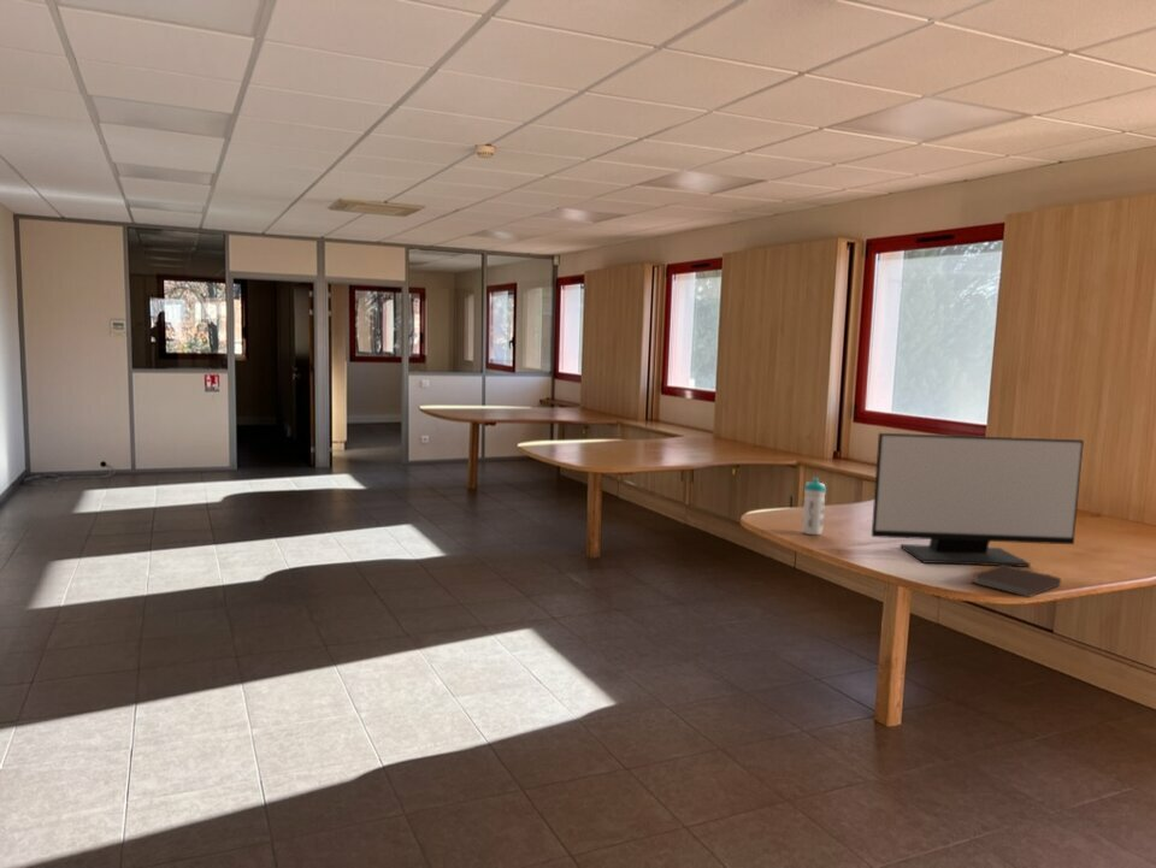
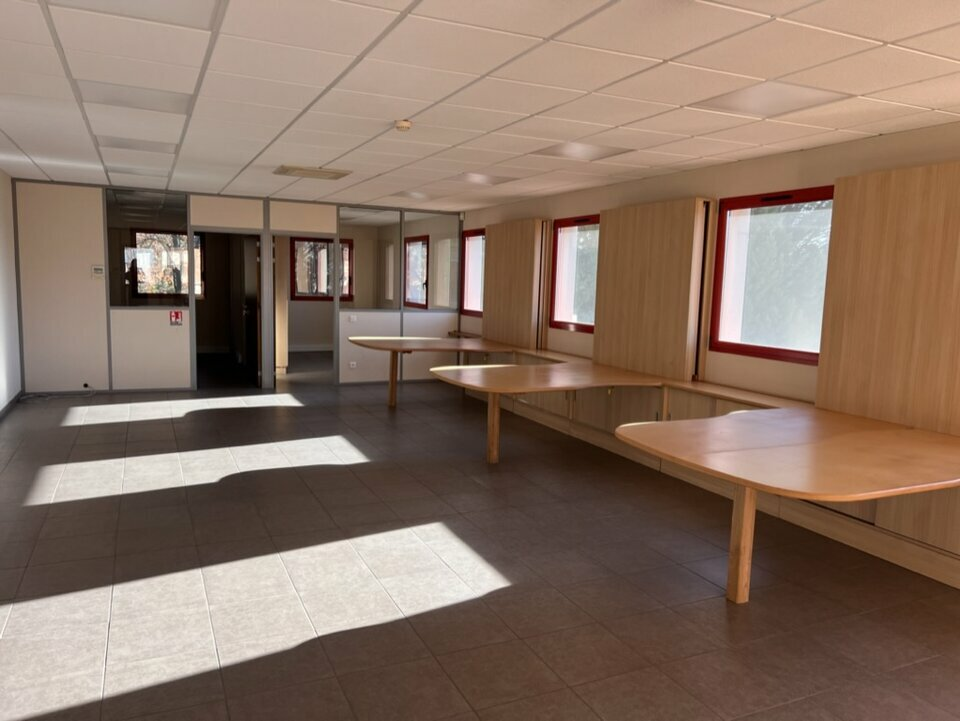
- notebook [971,565,1062,598]
- water bottle [801,477,827,536]
- monitor [871,432,1085,568]
